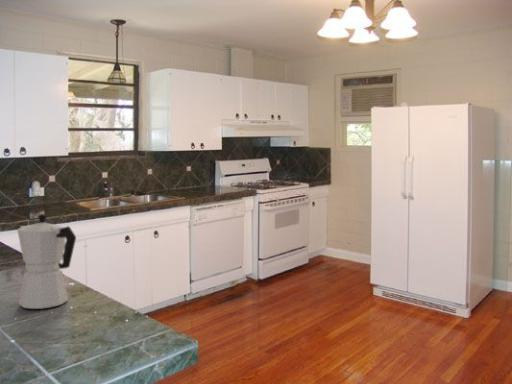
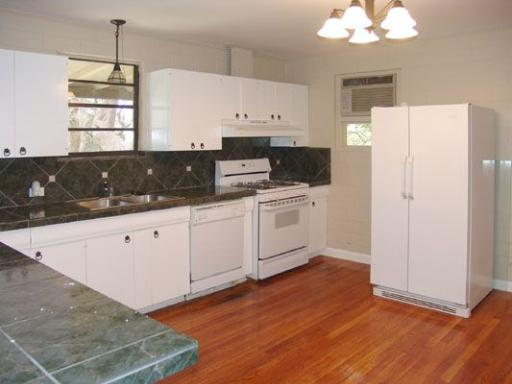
- moka pot [16,213,77,310]
